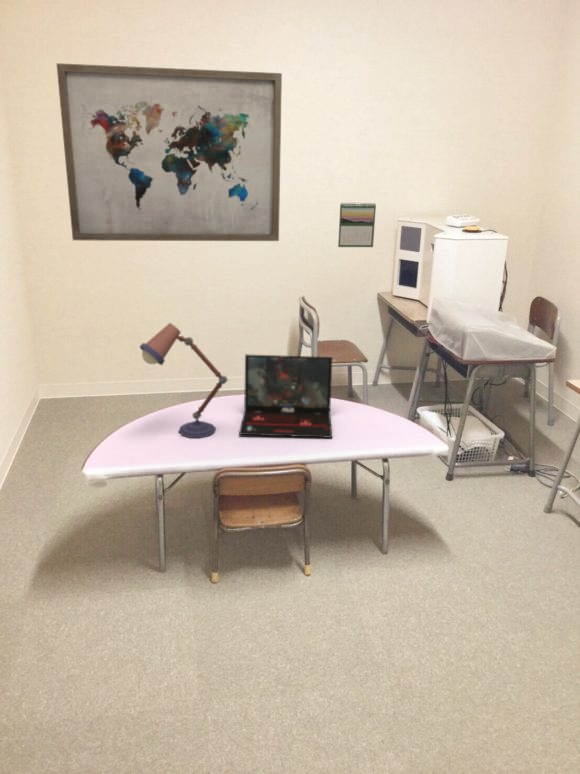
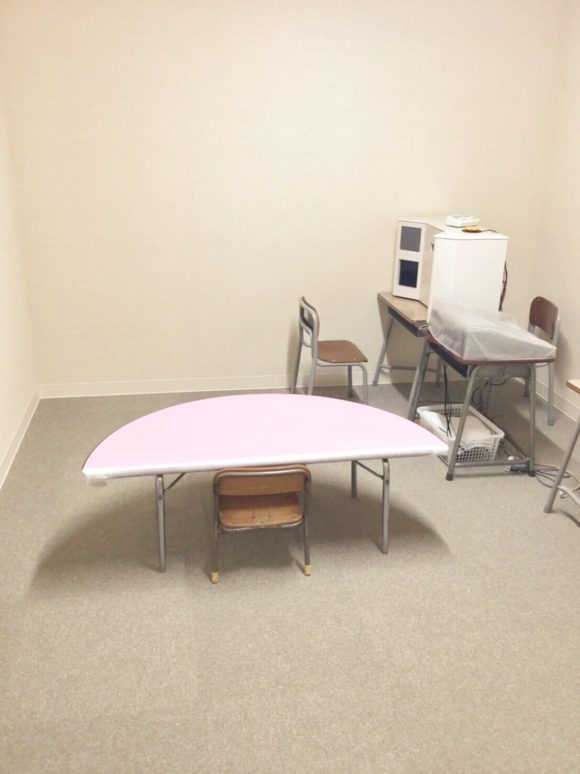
- laptop [238,353,333,439]
- wall art [56,62,283,242]
- calendar [337,201,377,248]
- desk lamp [139,322,229,439]
